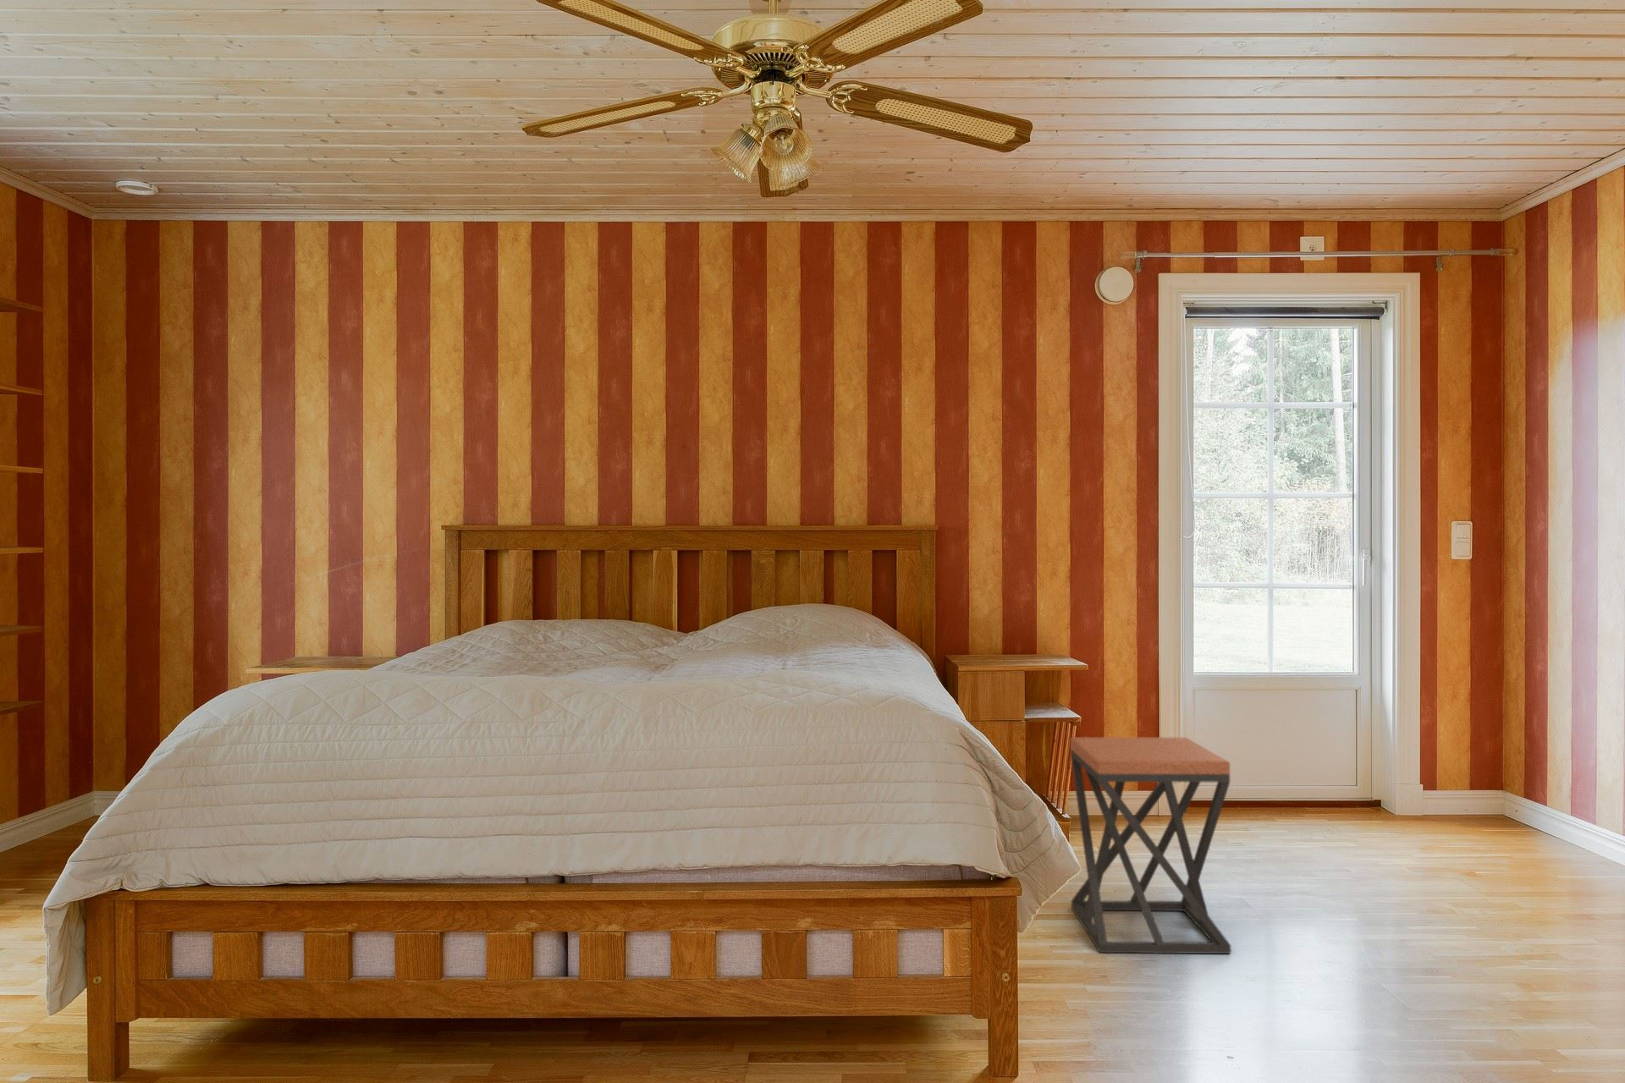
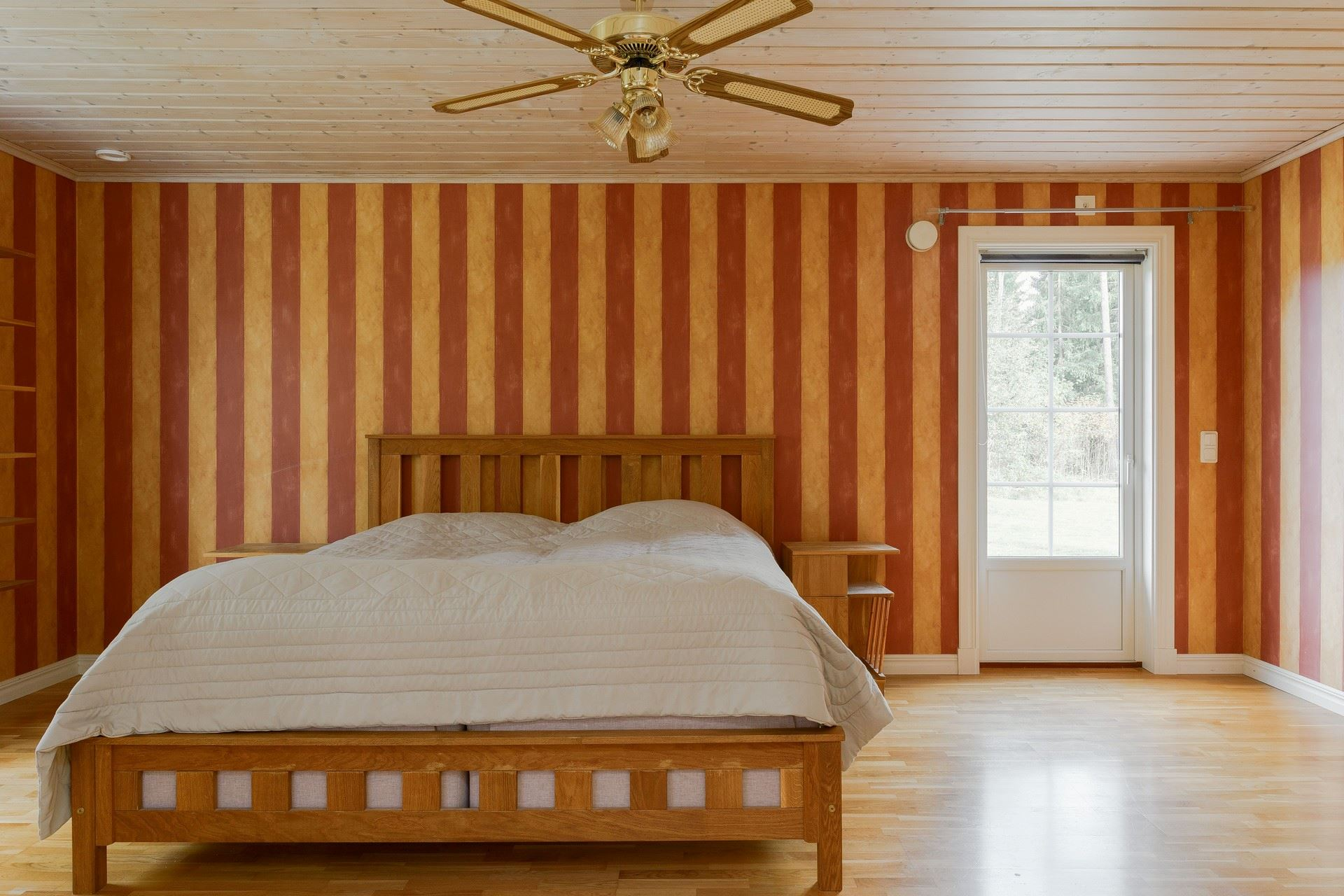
- stool [1070,737,1232,955]
